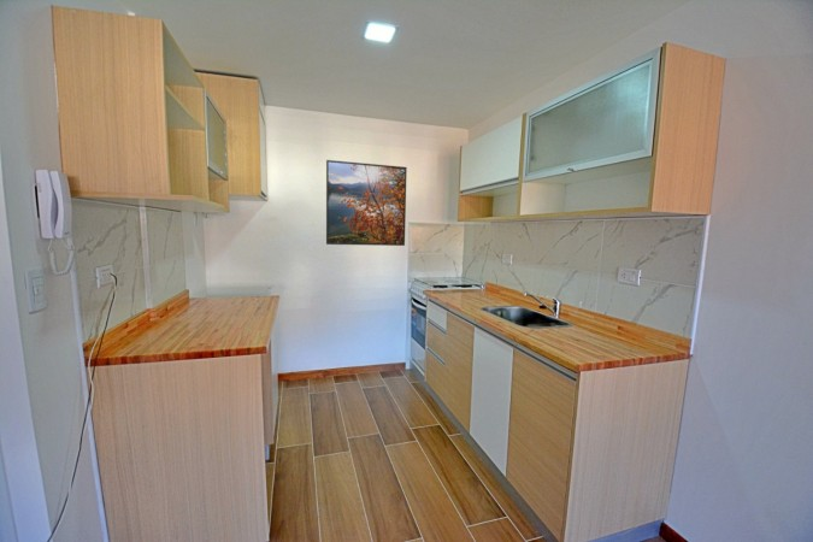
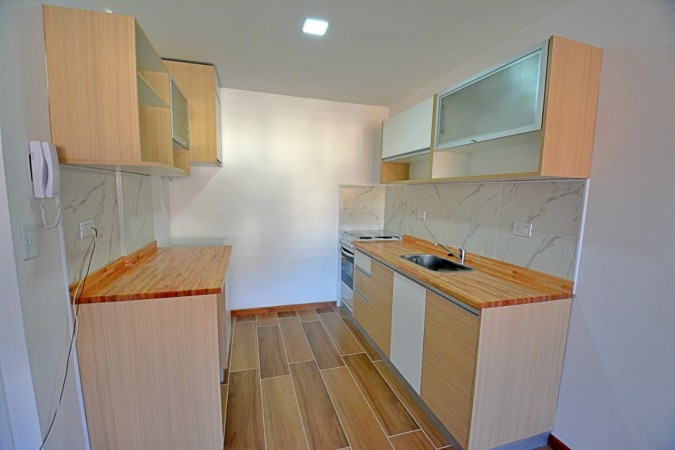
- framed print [325,159,408,247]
